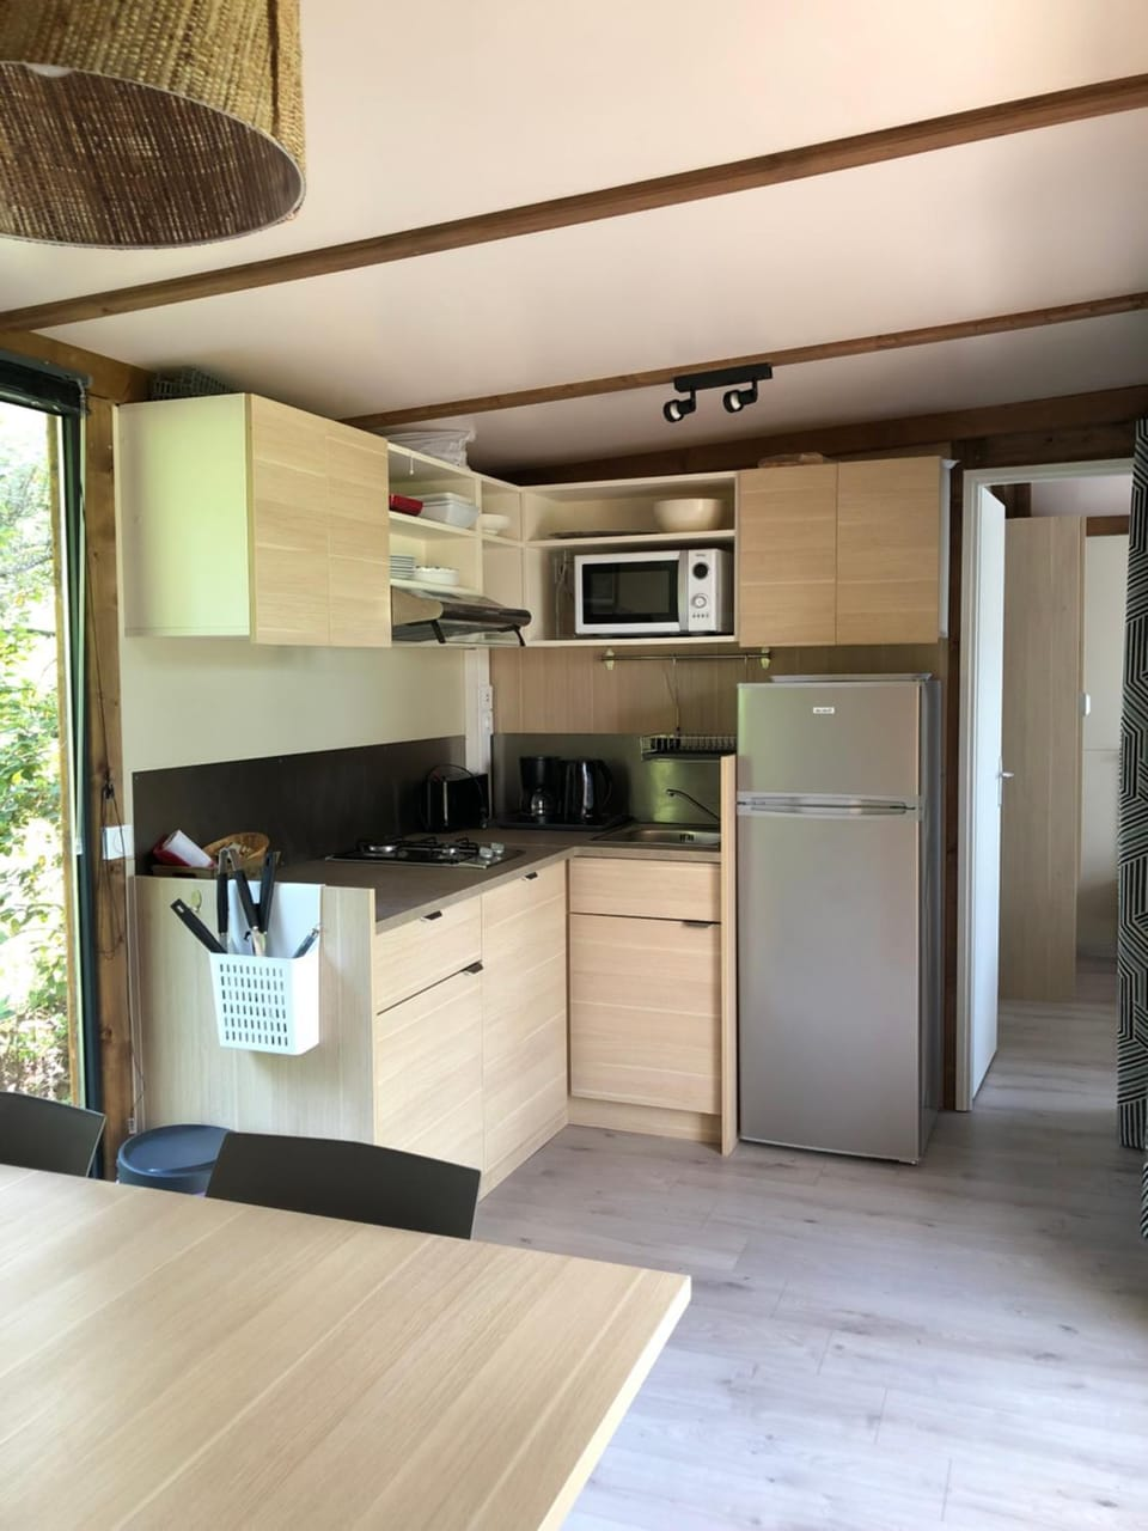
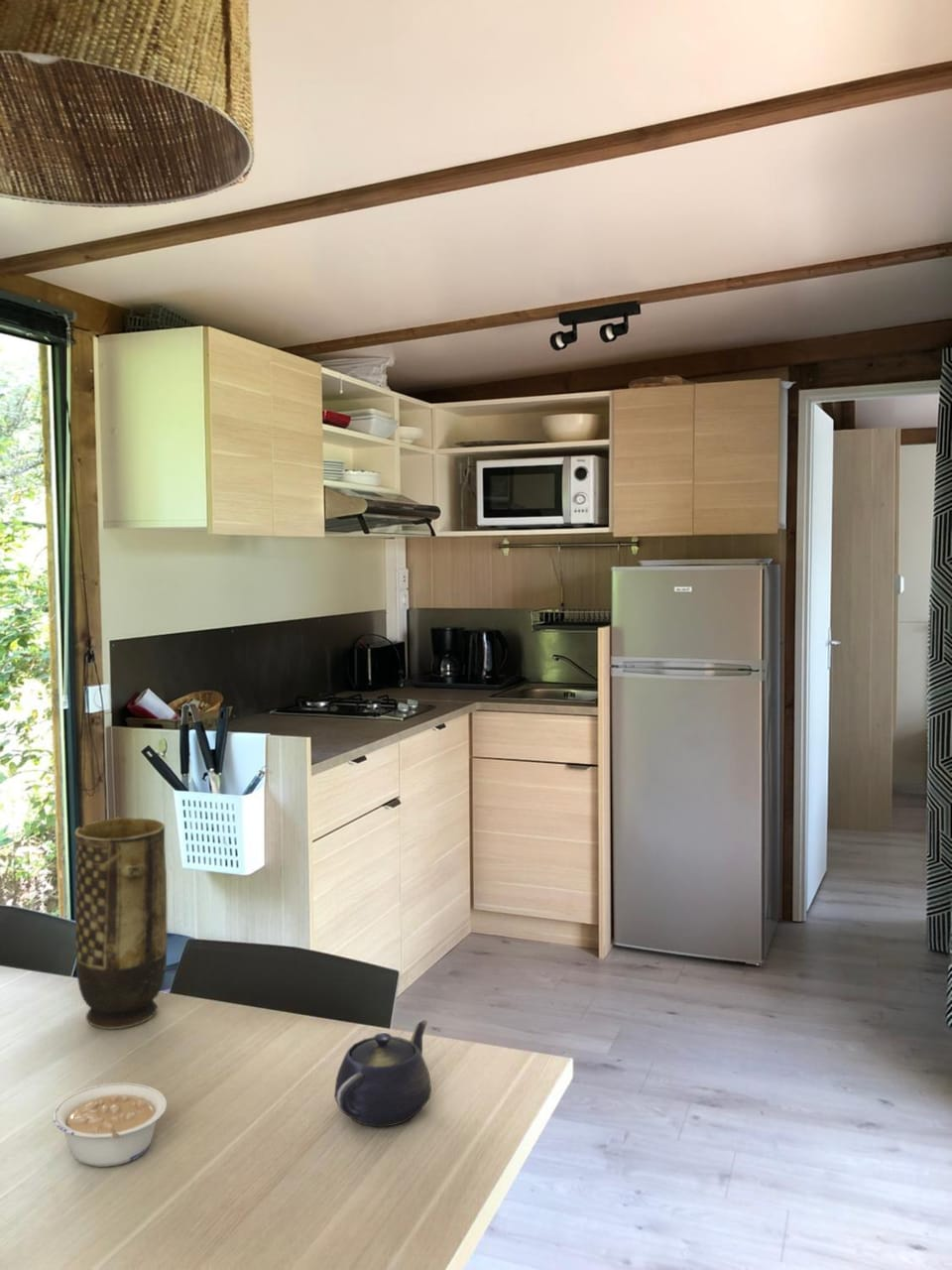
+ vase [73,817,169,1030]
+ teapot [333,1019,432,1127]
+ legume [52,1081,168,1168]
